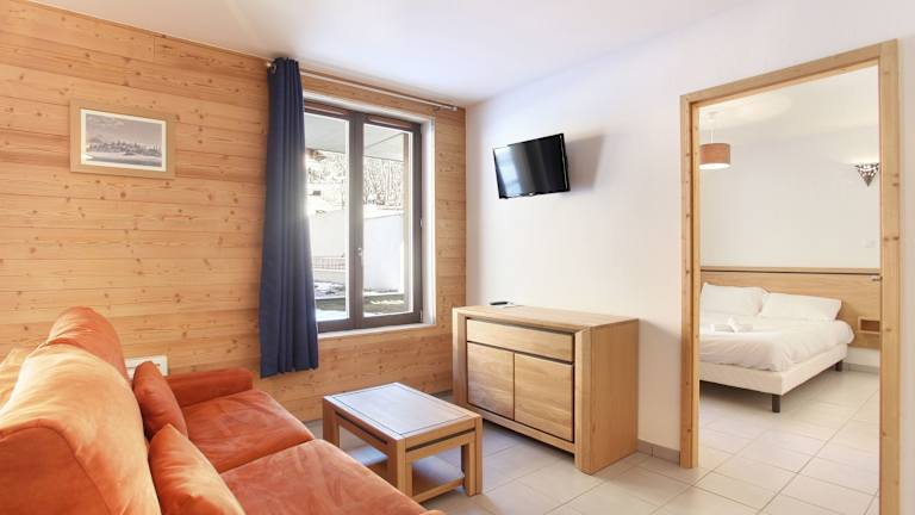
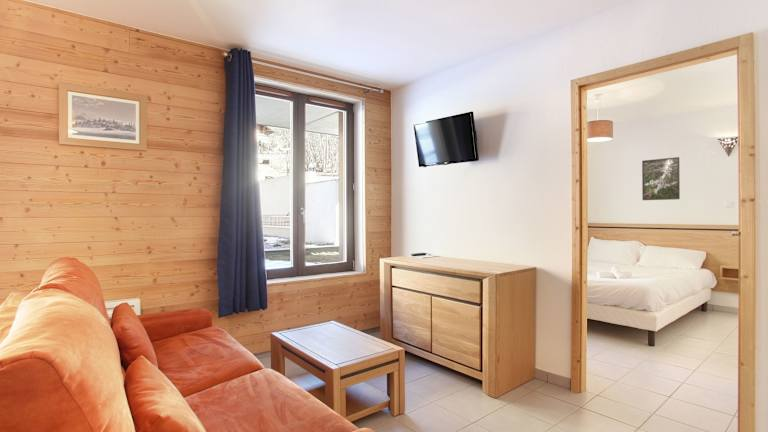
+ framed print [641,156,681,201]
